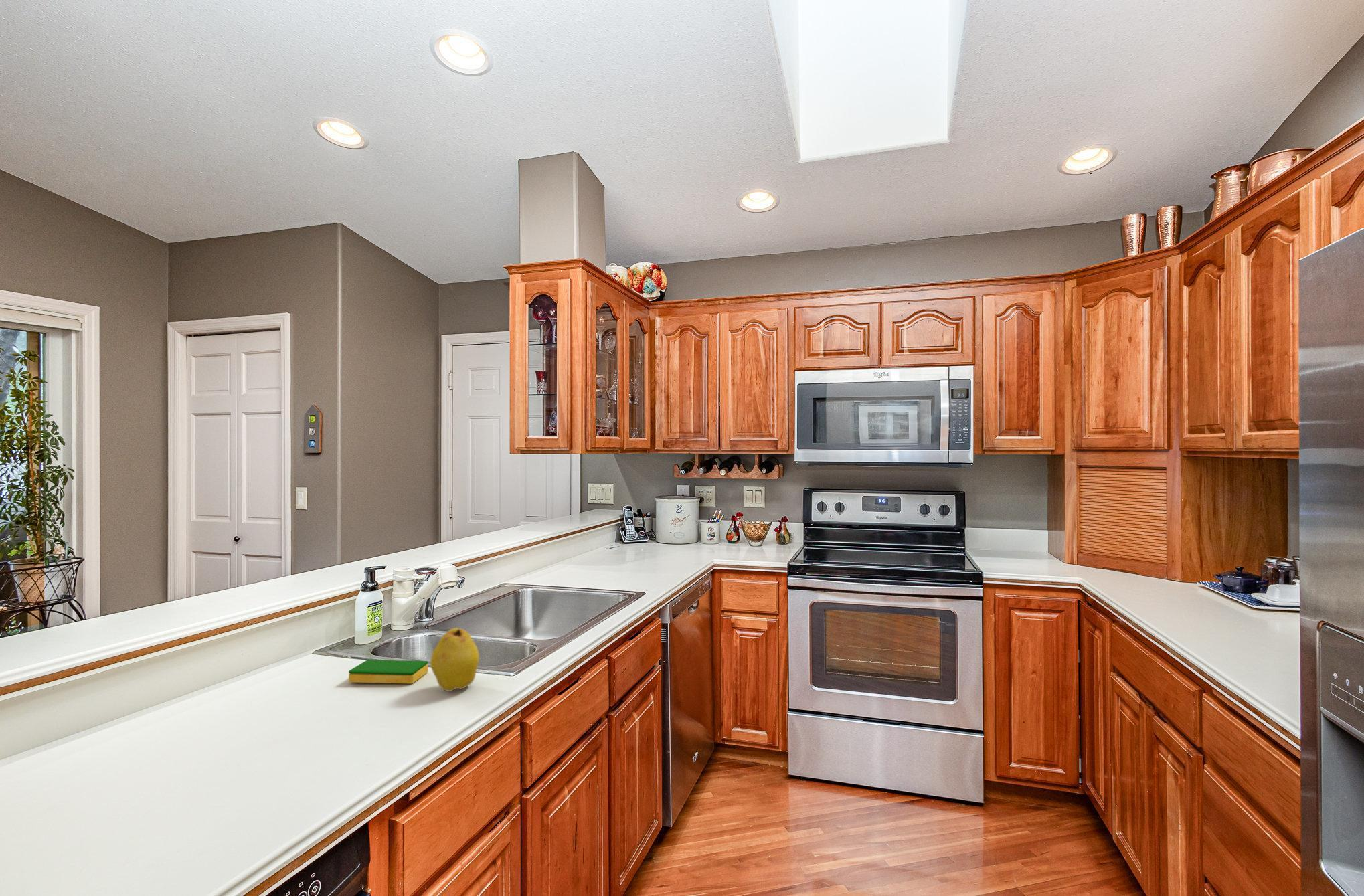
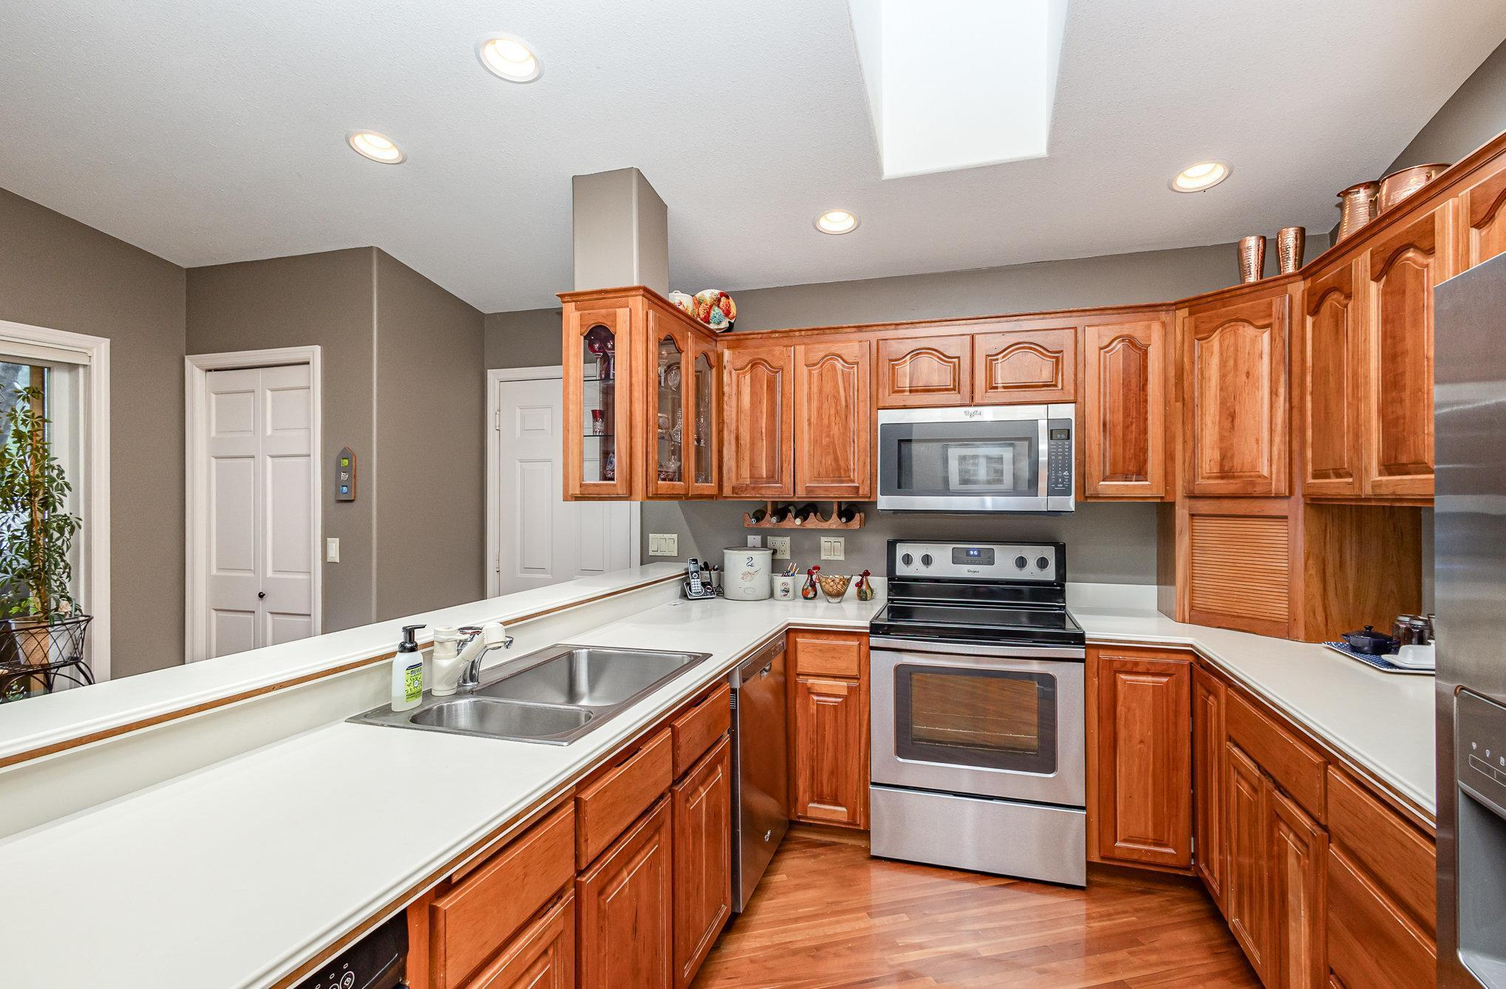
- fruit [430,627,480,692]
- dish sponge [348,659,428,685]
